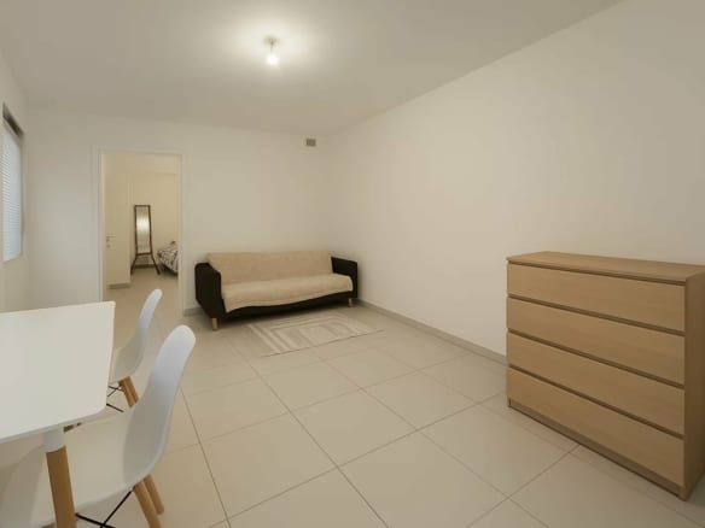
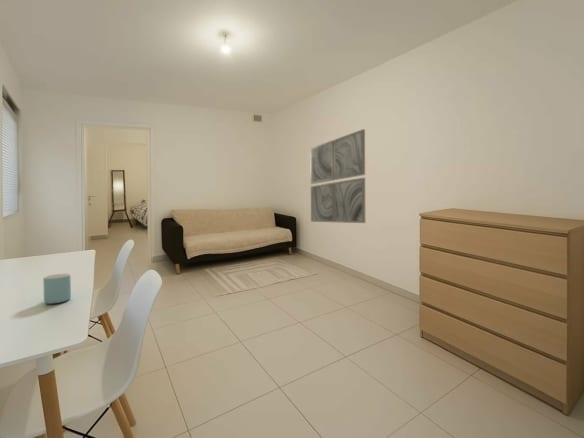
+ mug [42,273,72,305]
+ wall art [309,128,366,224]
